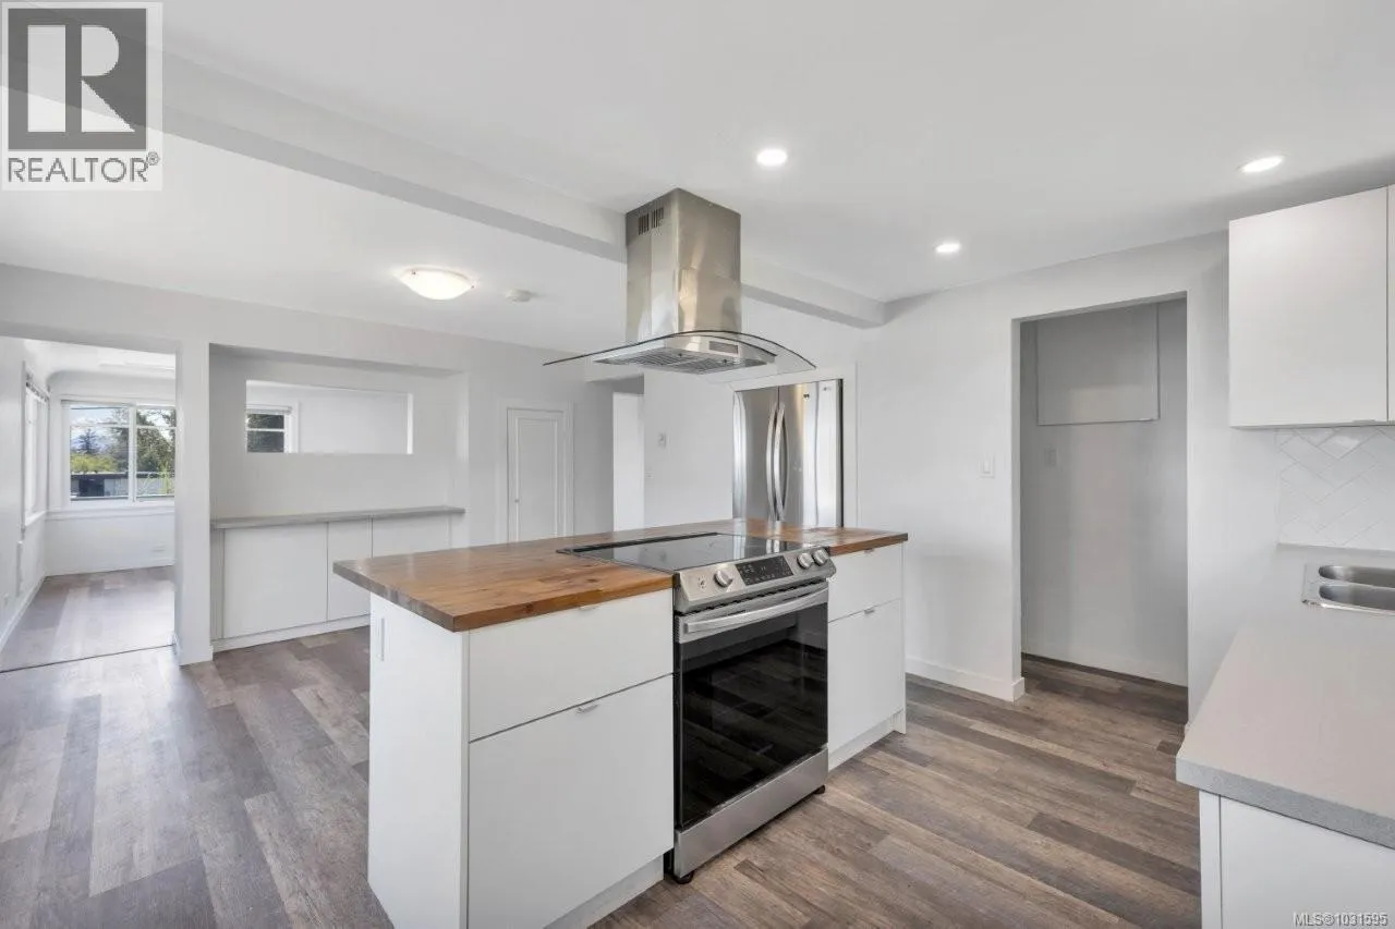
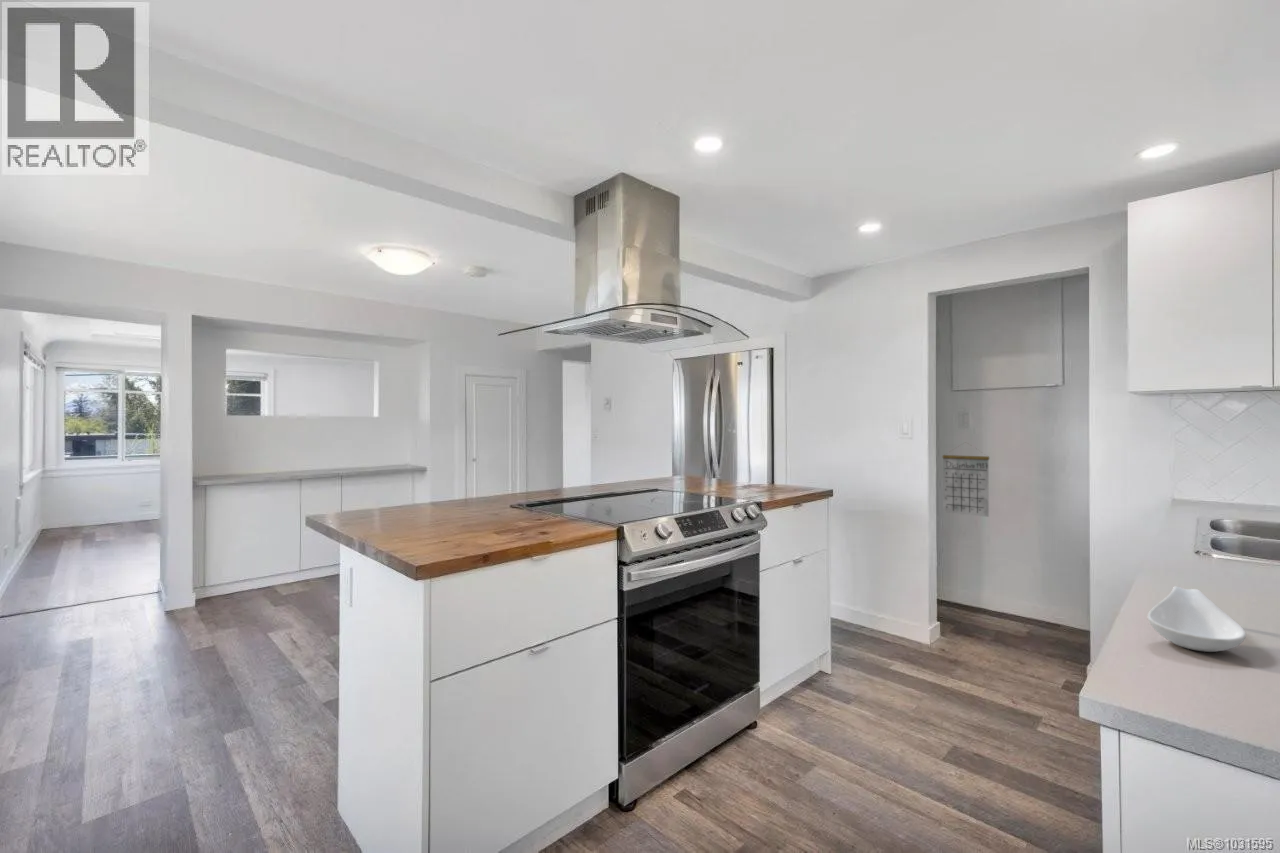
+ calendar [942,441,990,518]
+ spoon rest [1147,585,1247,653]
